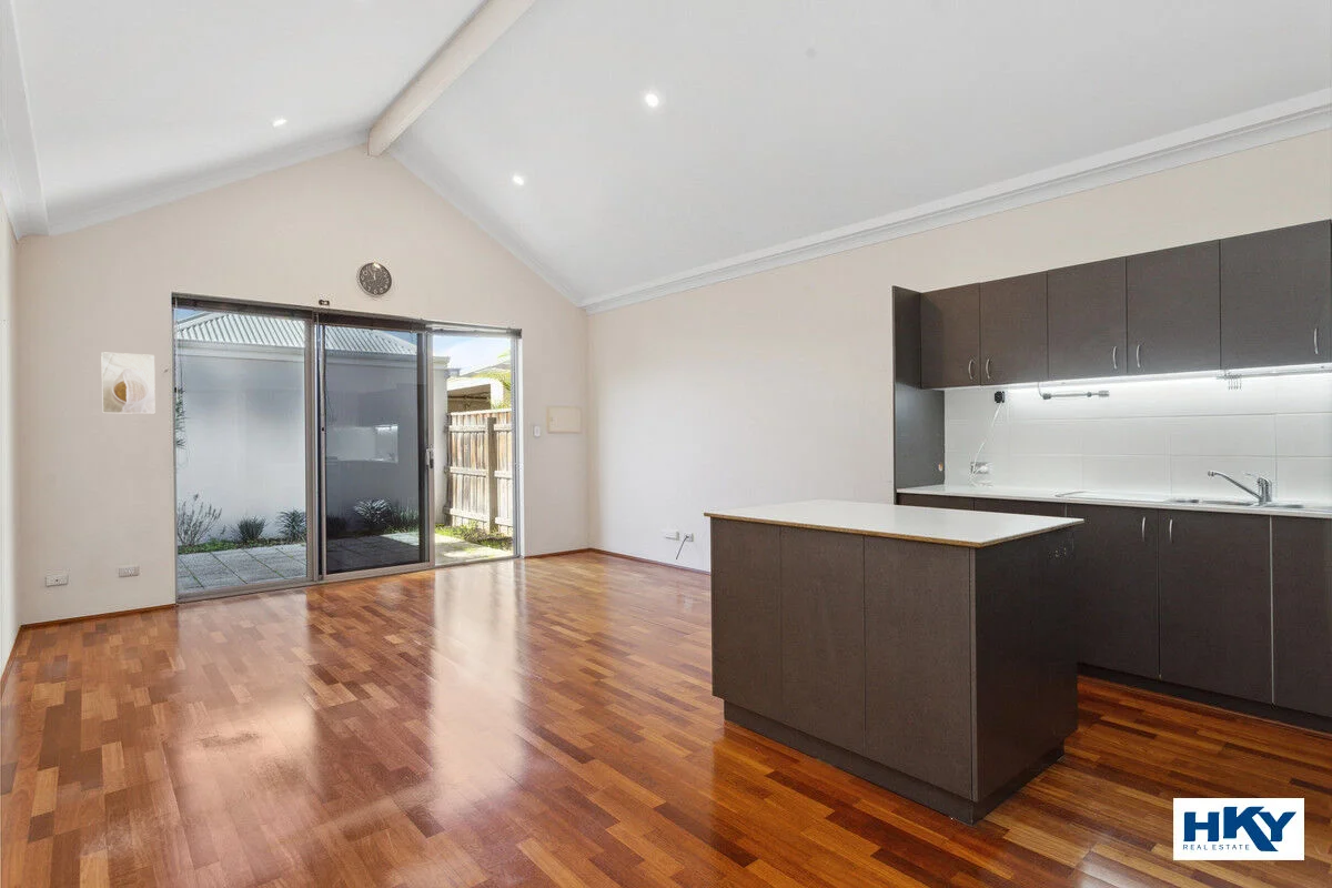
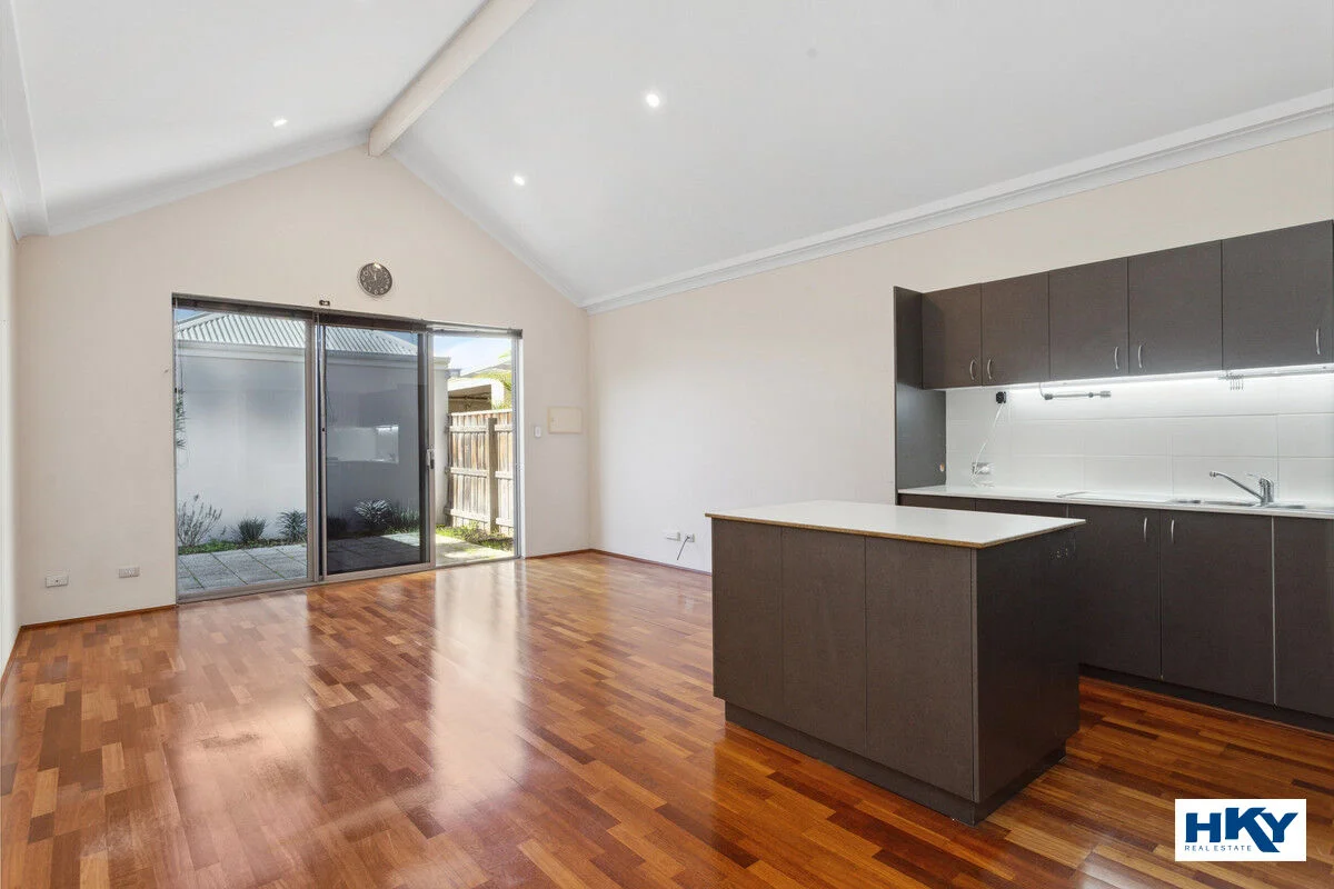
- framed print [100,351,157,415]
